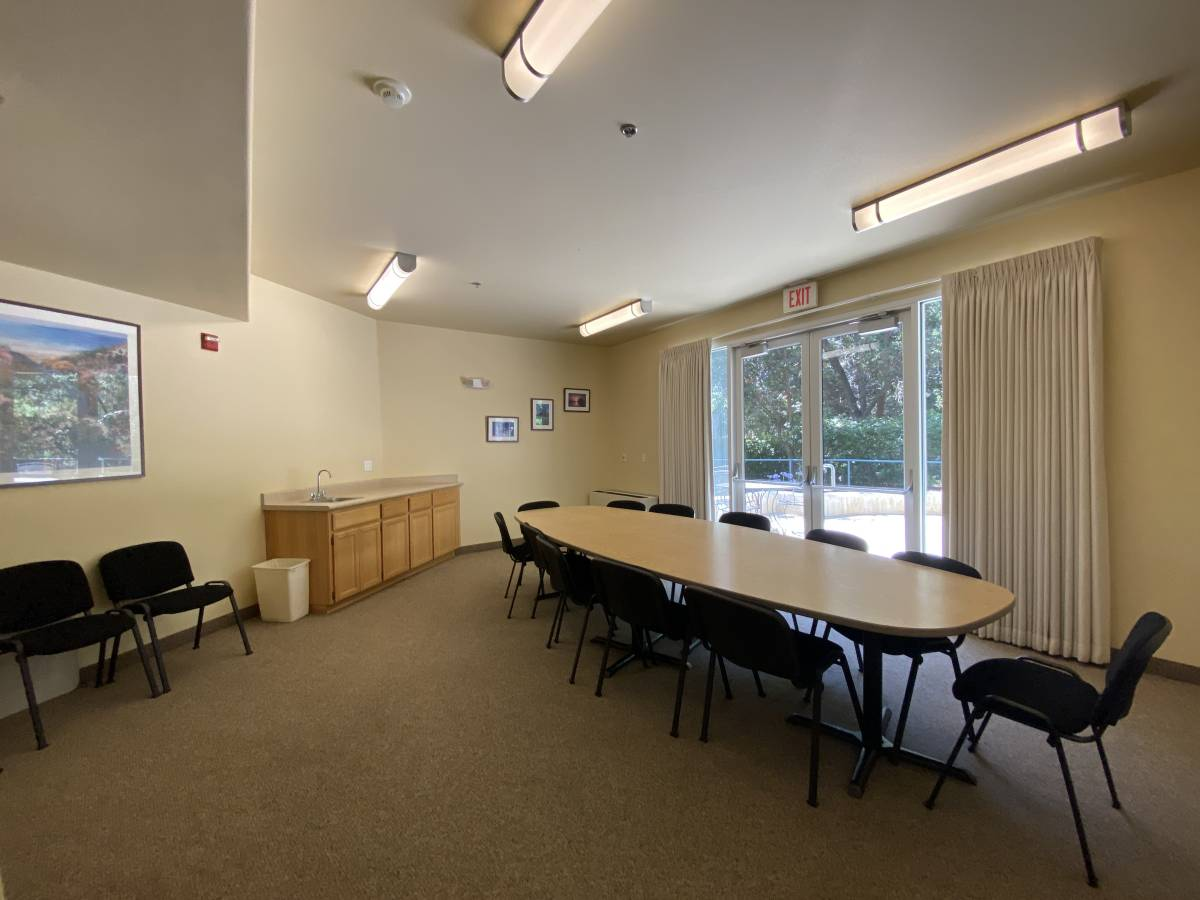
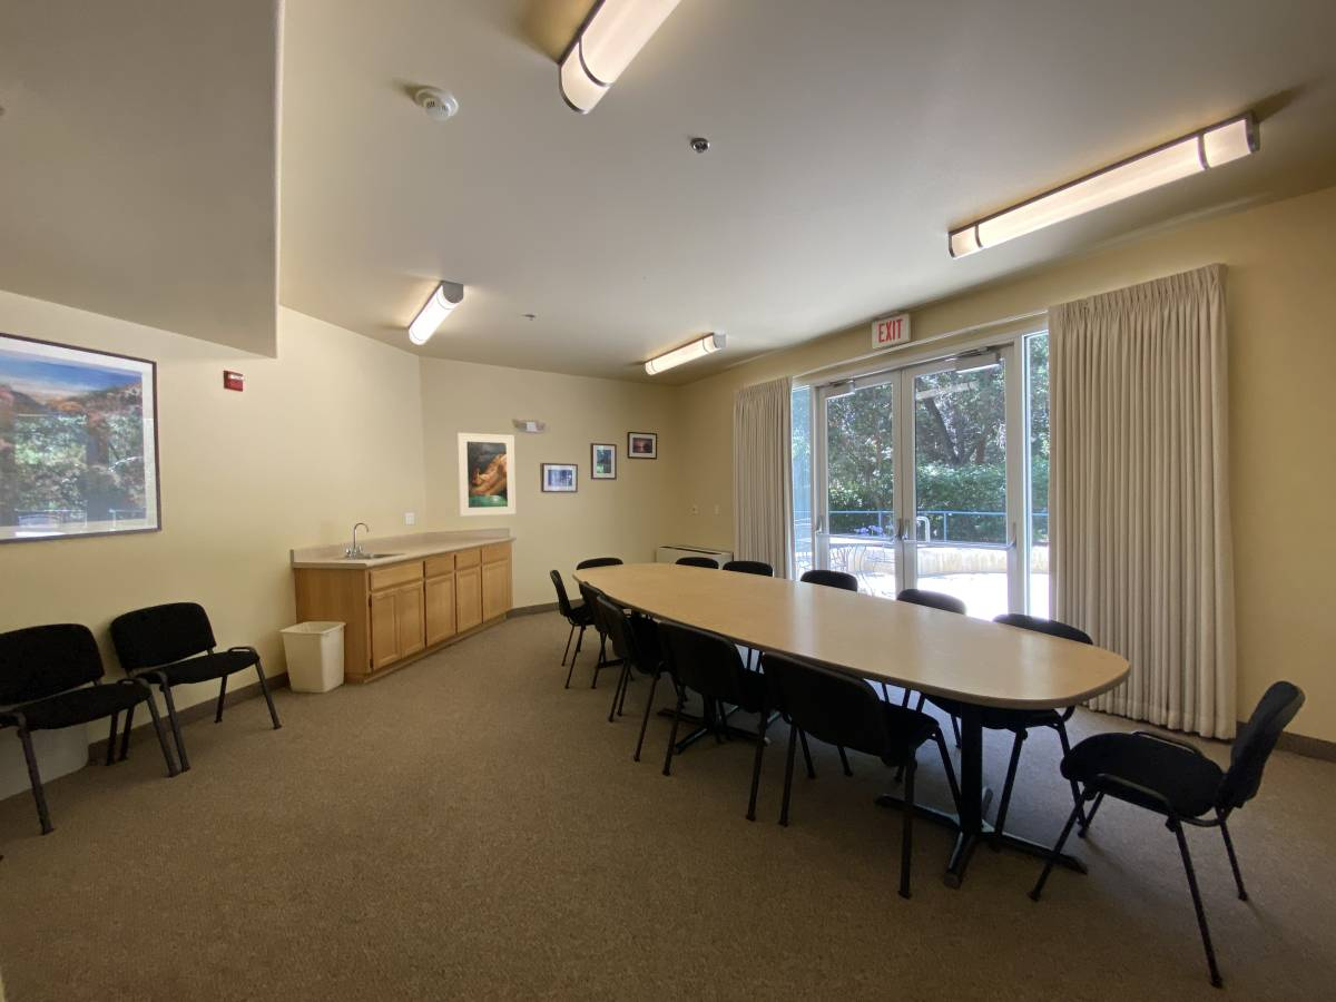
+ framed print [456,432,517,518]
